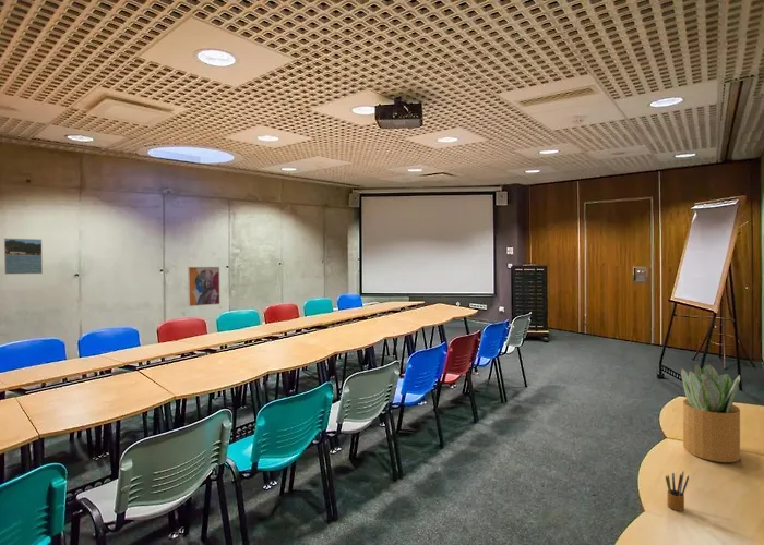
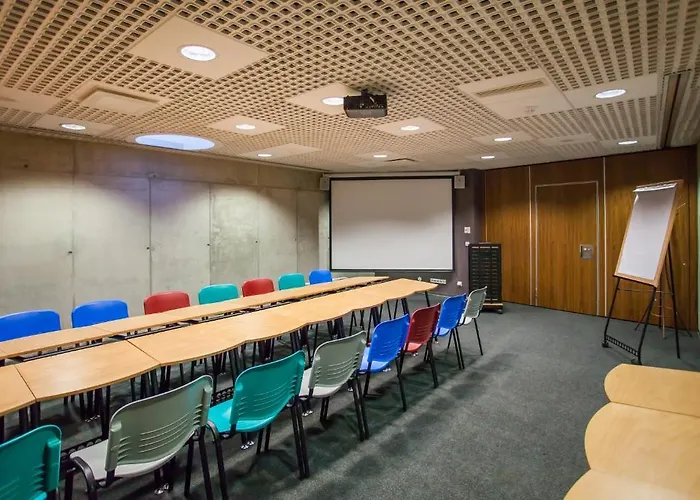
- potted plant [680,363,741,463]
- wall art [187,266,222,307]
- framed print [3,238,44,276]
- pencil box [665,471,690,511]
